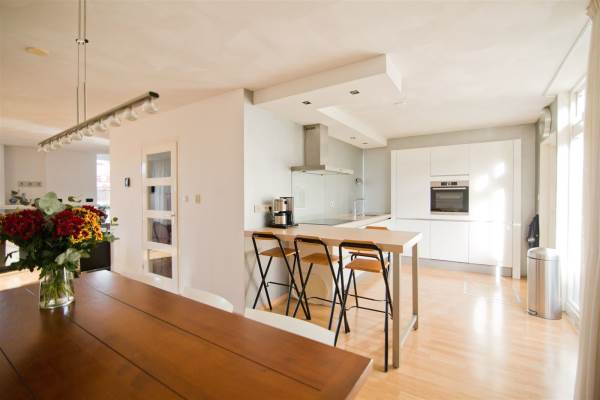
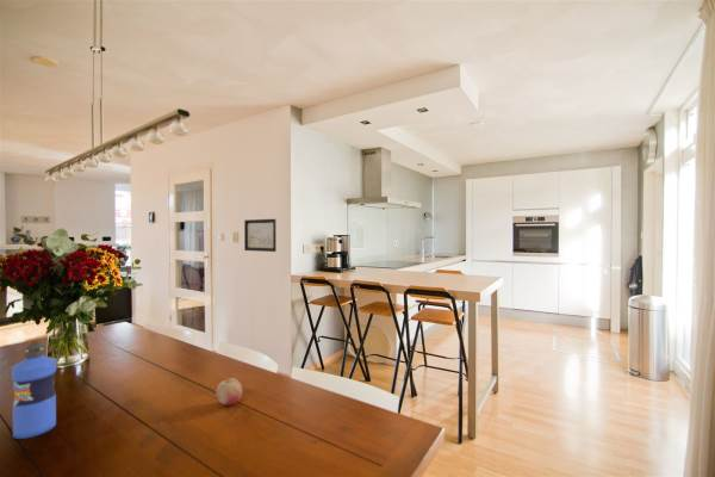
+ wall art [243,218,278,253]
+ water bottle [11,341,57,440]
+ fruit [214,377,243,407]
